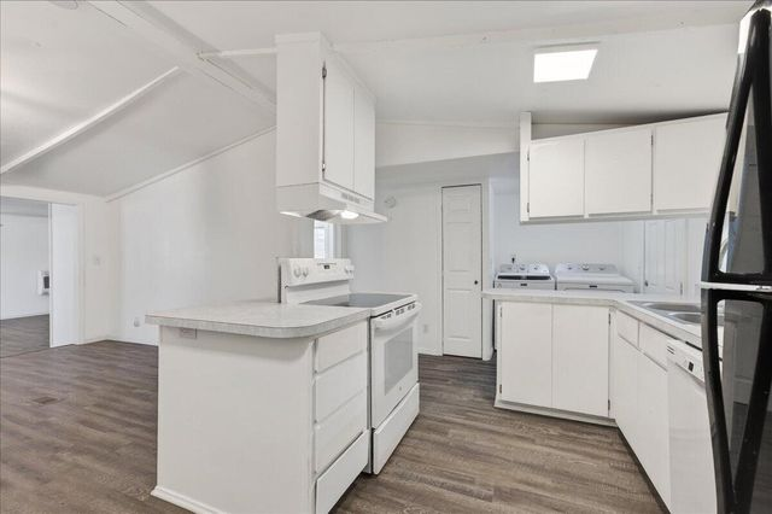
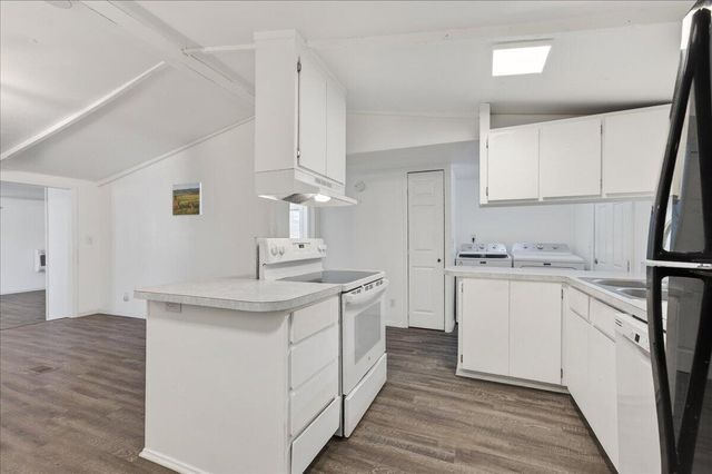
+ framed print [171,181,202,217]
